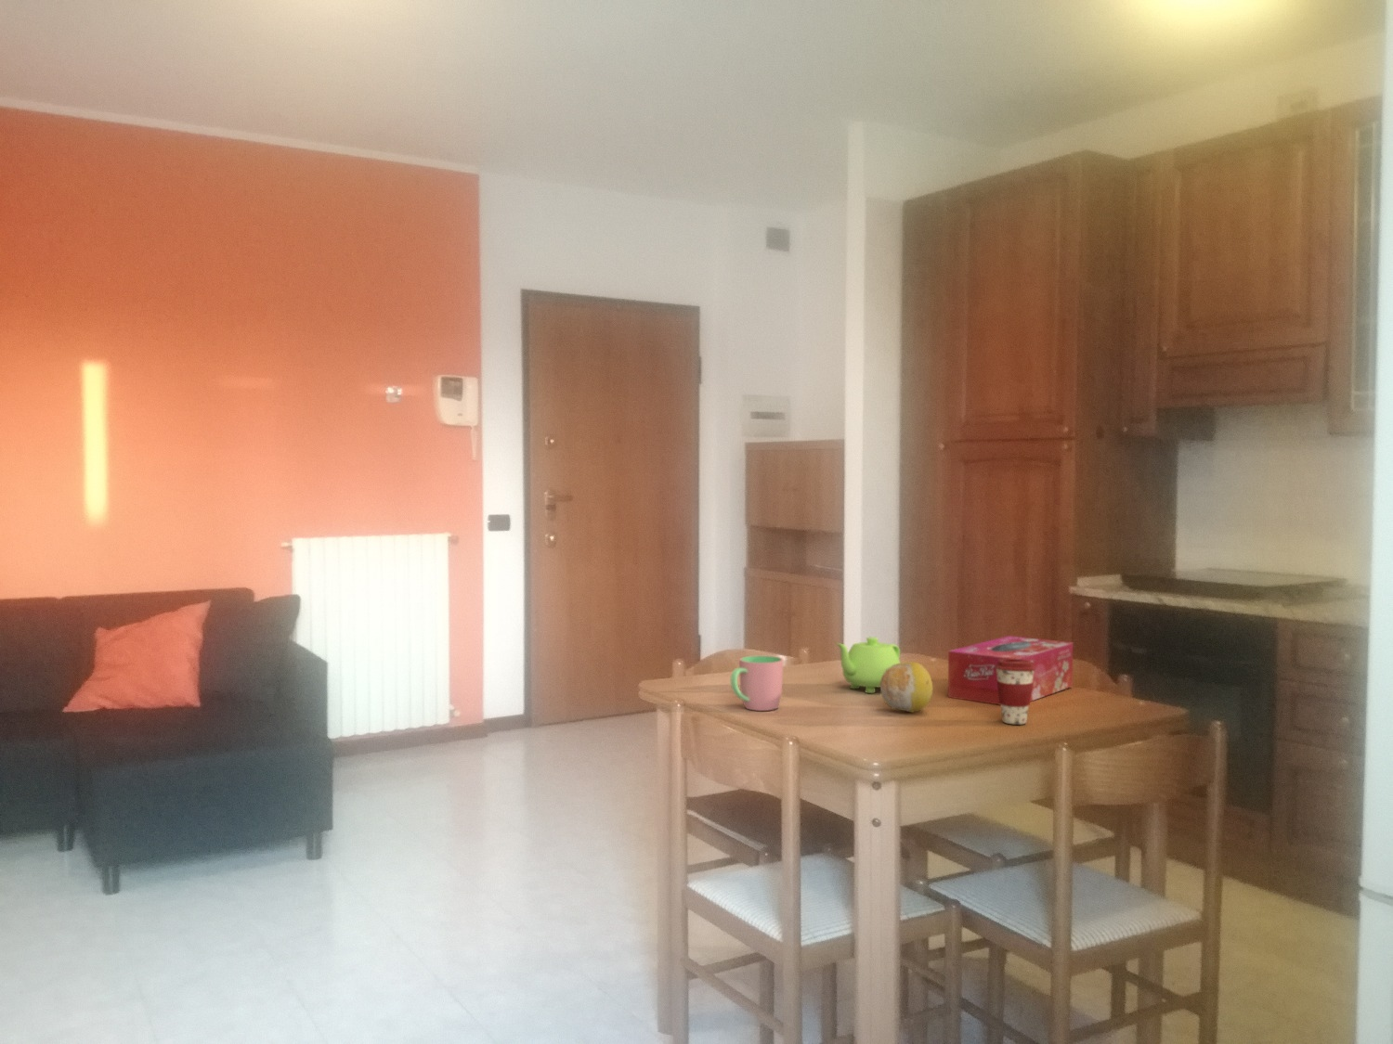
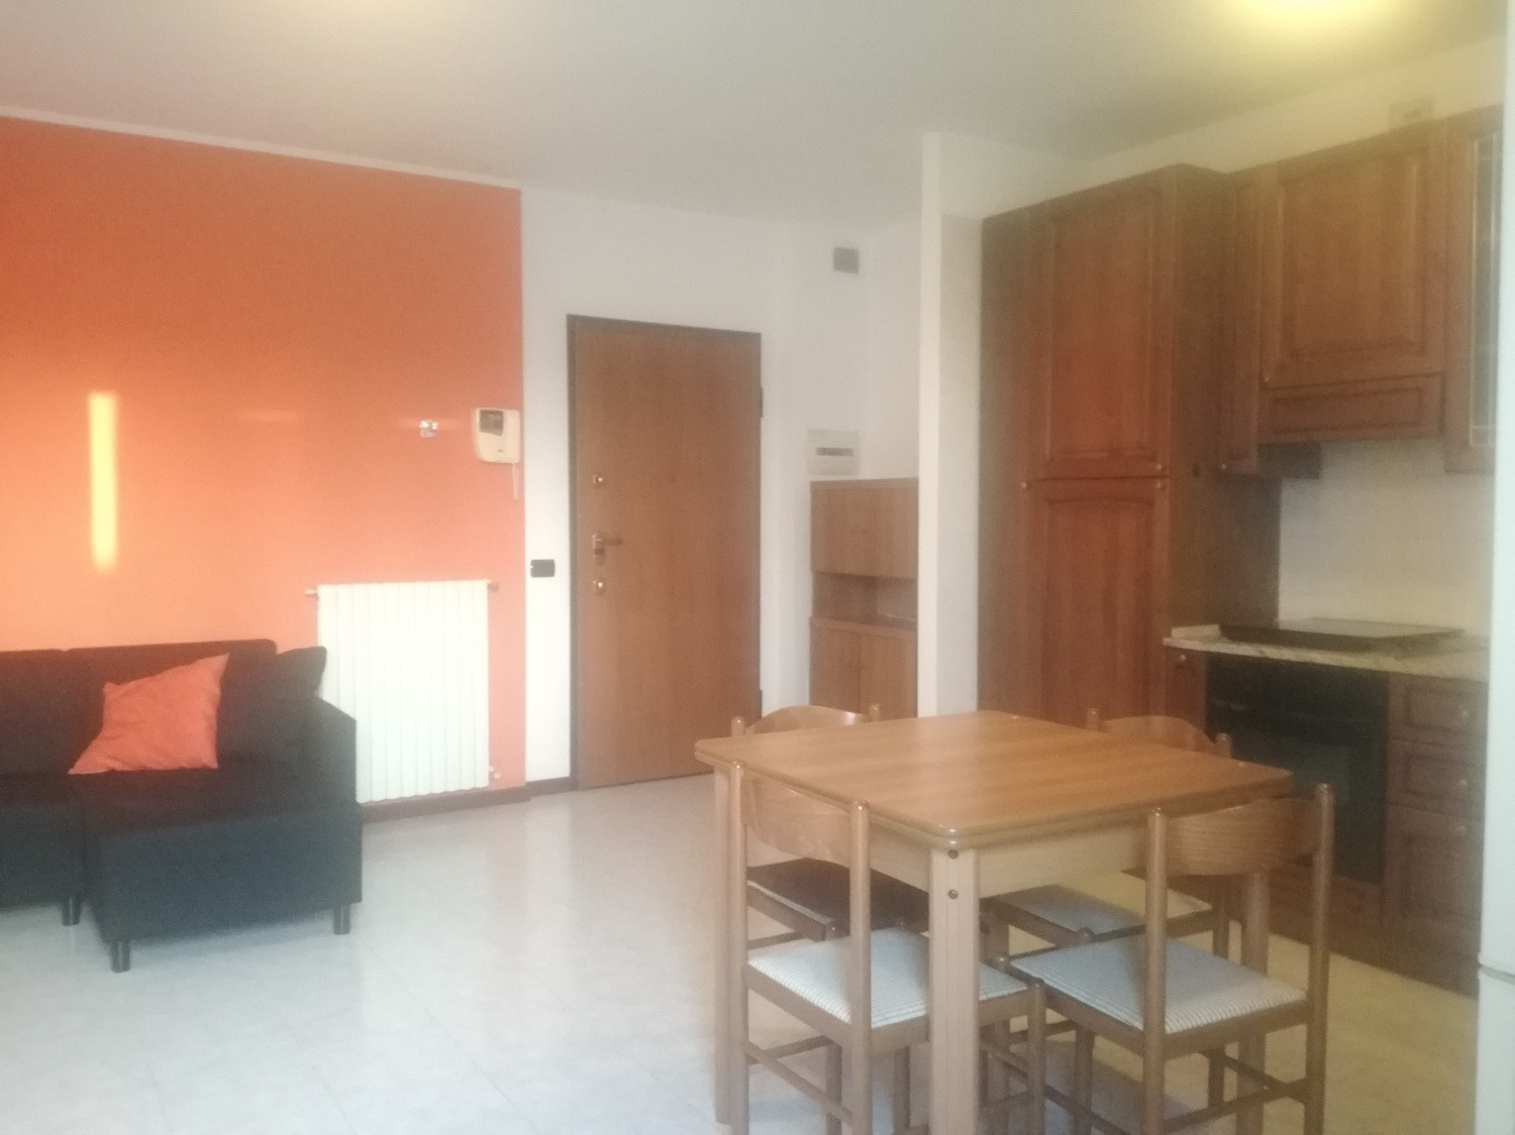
- coffee cup [996,659,1035,726]
- tissue box [948,635,1074,706]
- cup [729,655,784,712]
- fruit [880,661,933,713]
- teapot [835,637,901,694]
